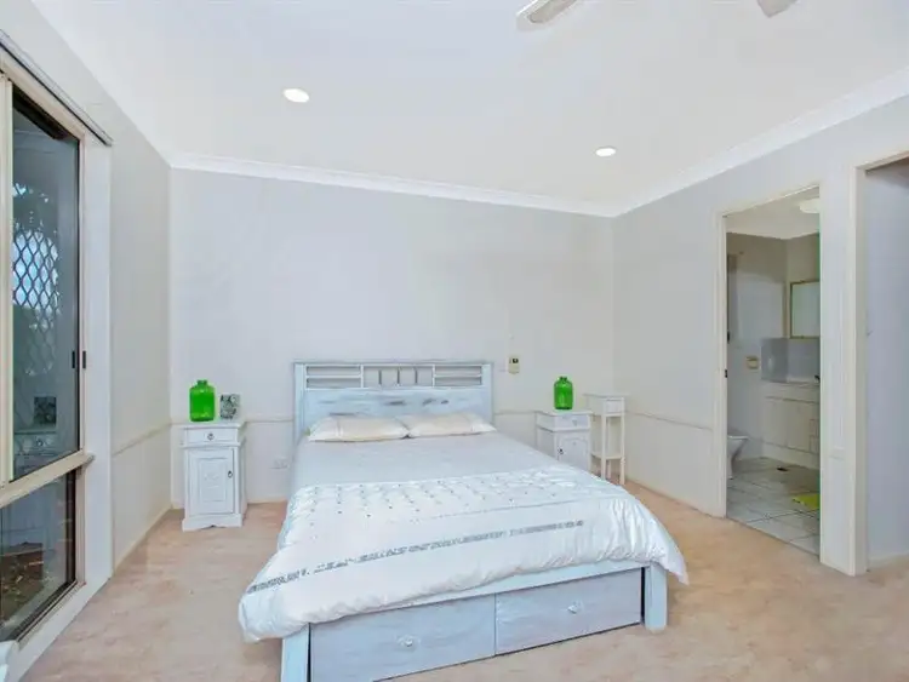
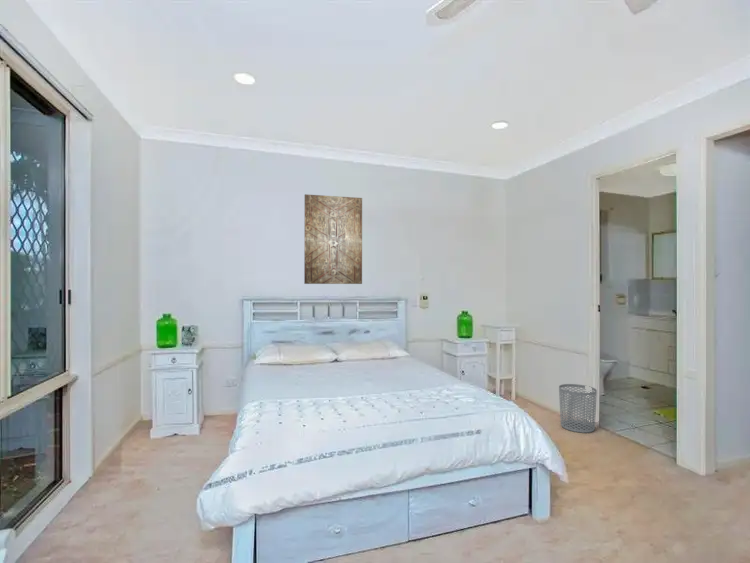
+ wall art [303,193,363,285]
+ waste bin [558,383,598,434]
